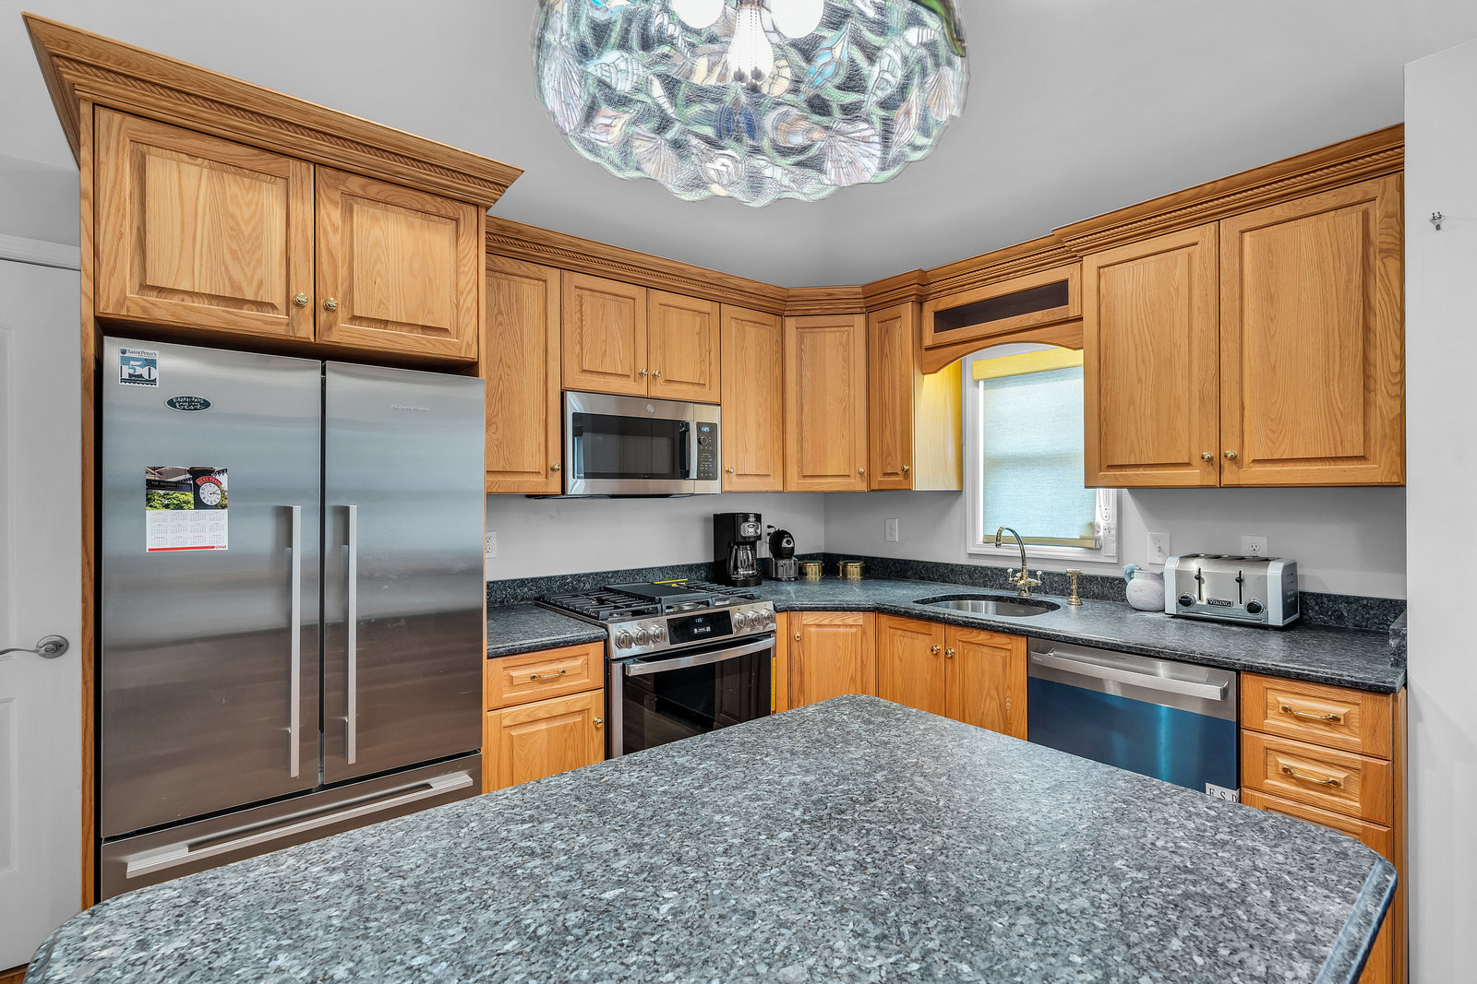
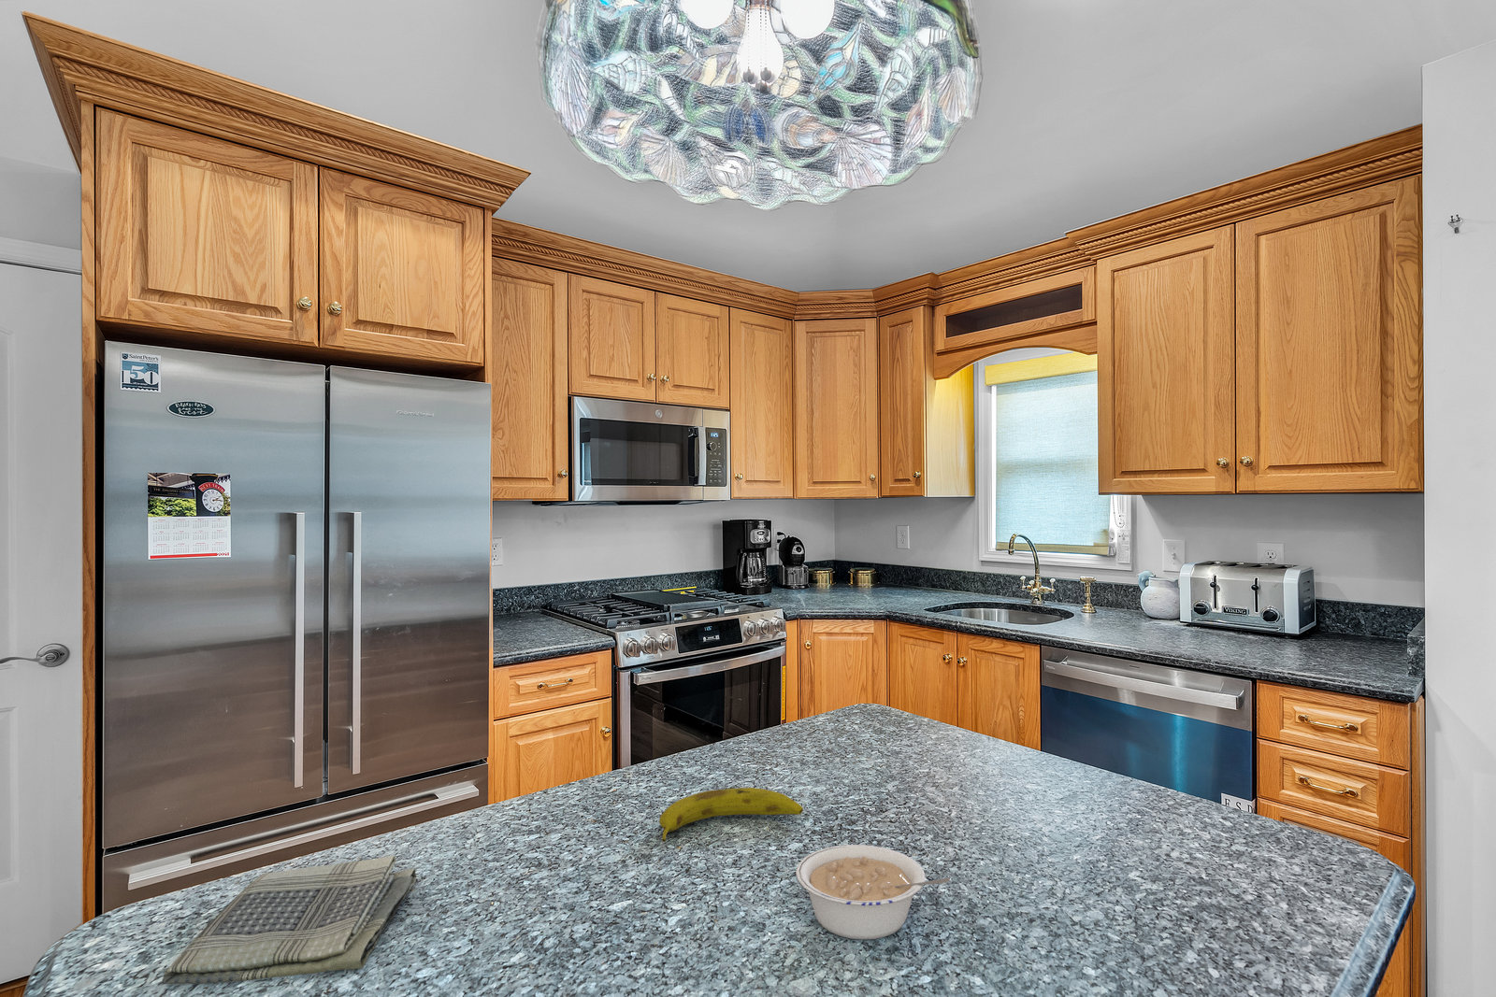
+ fruit [658,787,804,842]
+ dish towel [161,855,417,986]
+ legume [795,843,952,940]
